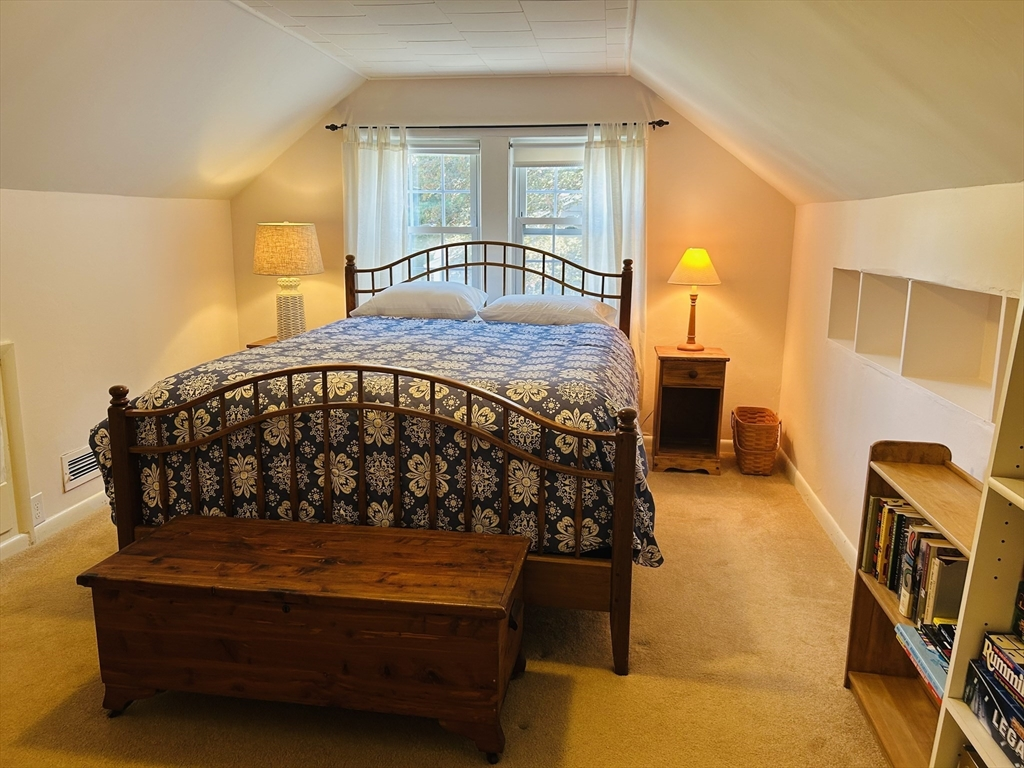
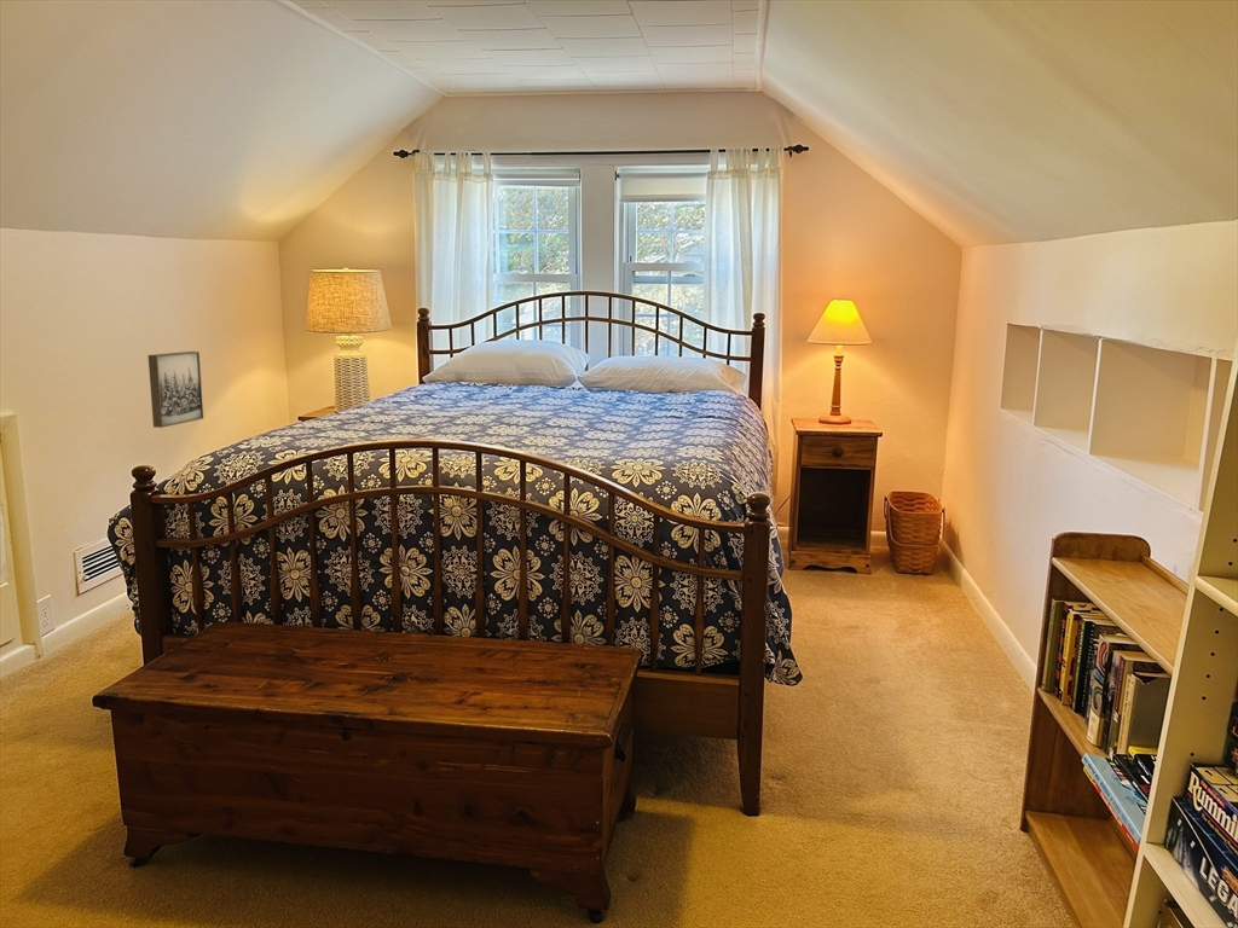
+ wall art [147,350,204,429]
